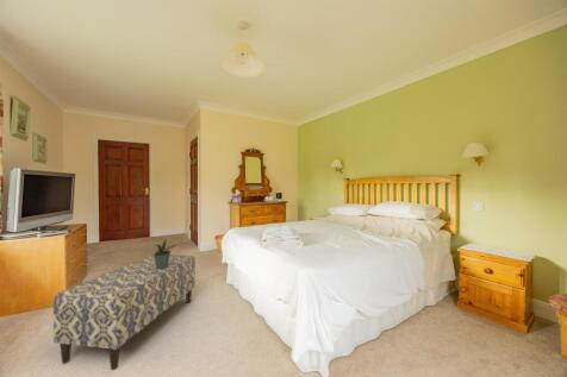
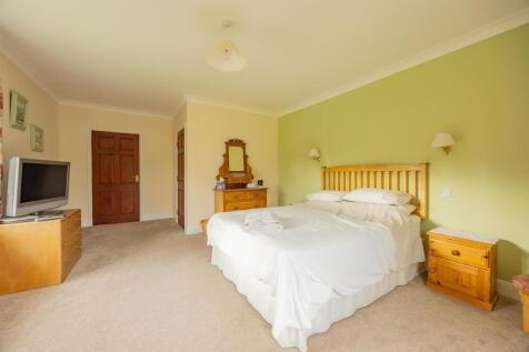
- bench [52,253,197,371]
- potted plant [152,238,177,270]
